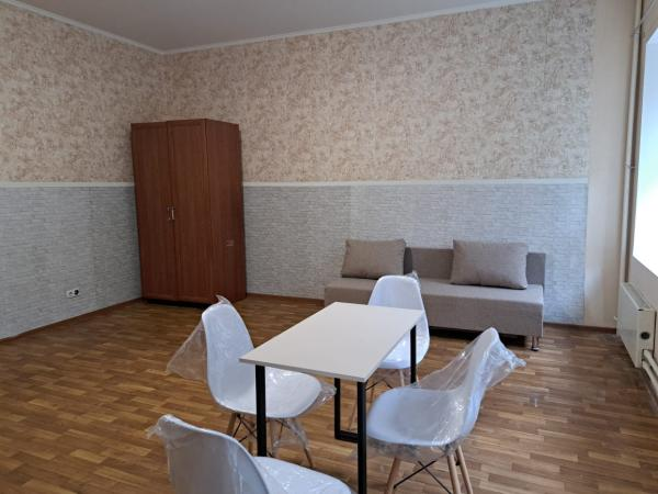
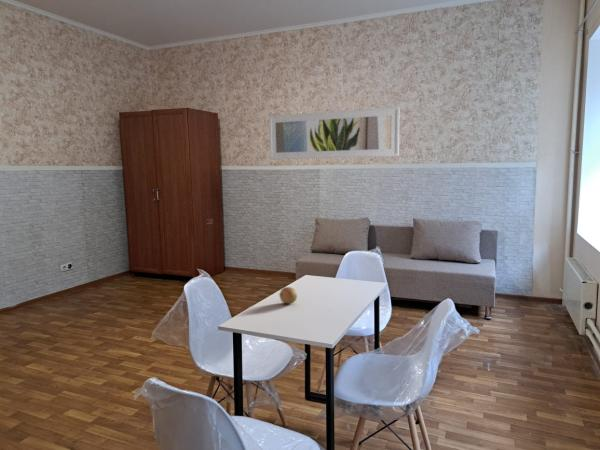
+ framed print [268,106,401,161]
+ apple [278,286,298,304]
